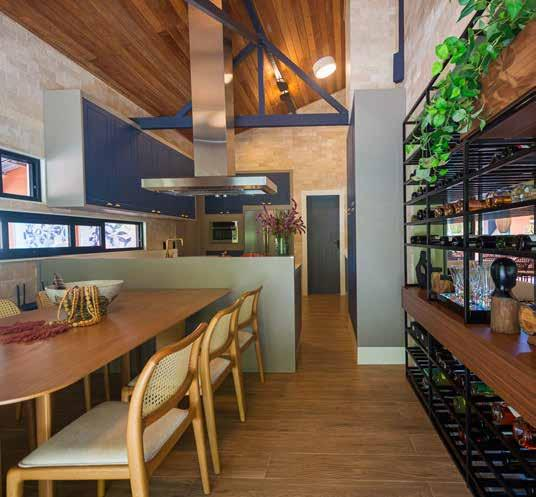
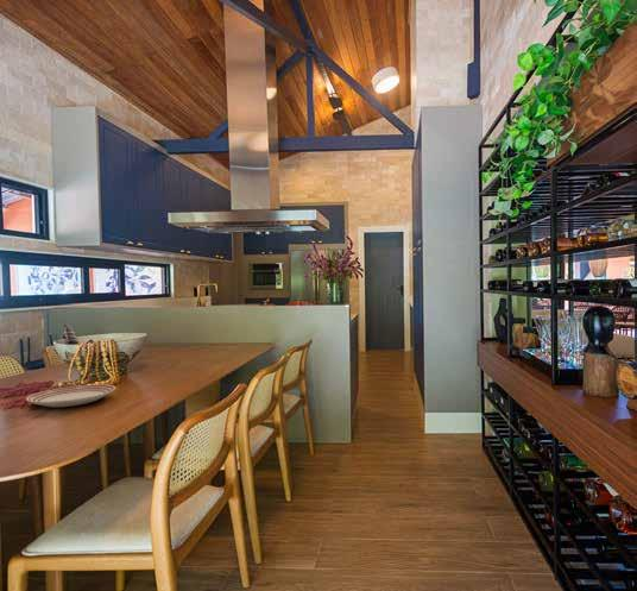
+ dinner plate [25,384,116,408]
